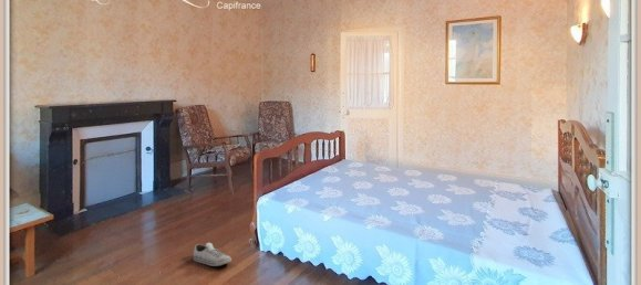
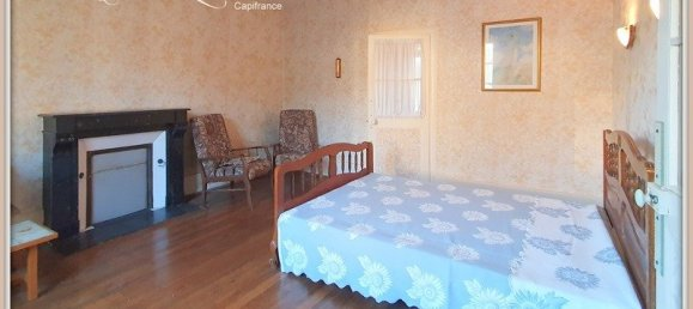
- shoe [193,242,232,267]
